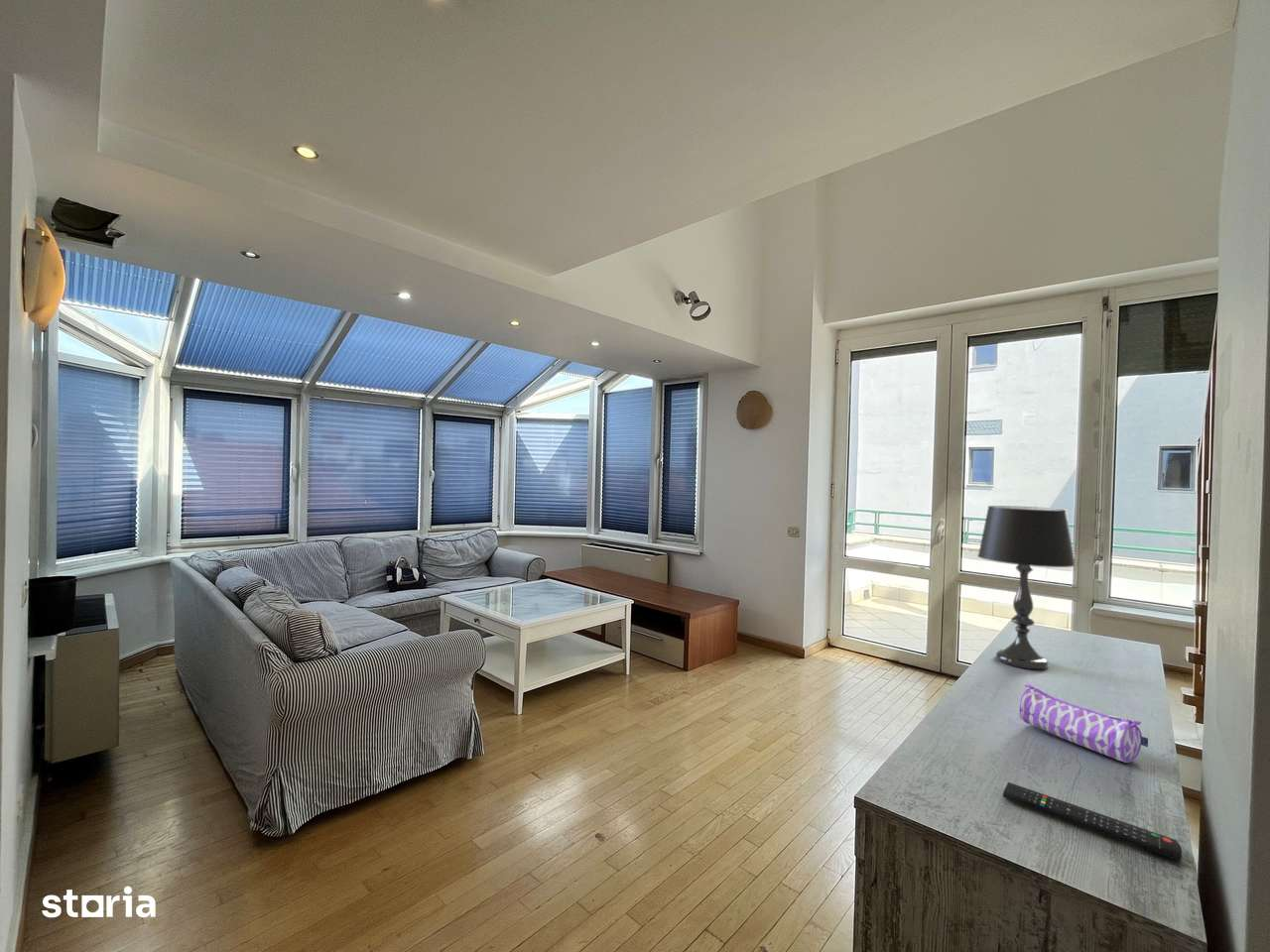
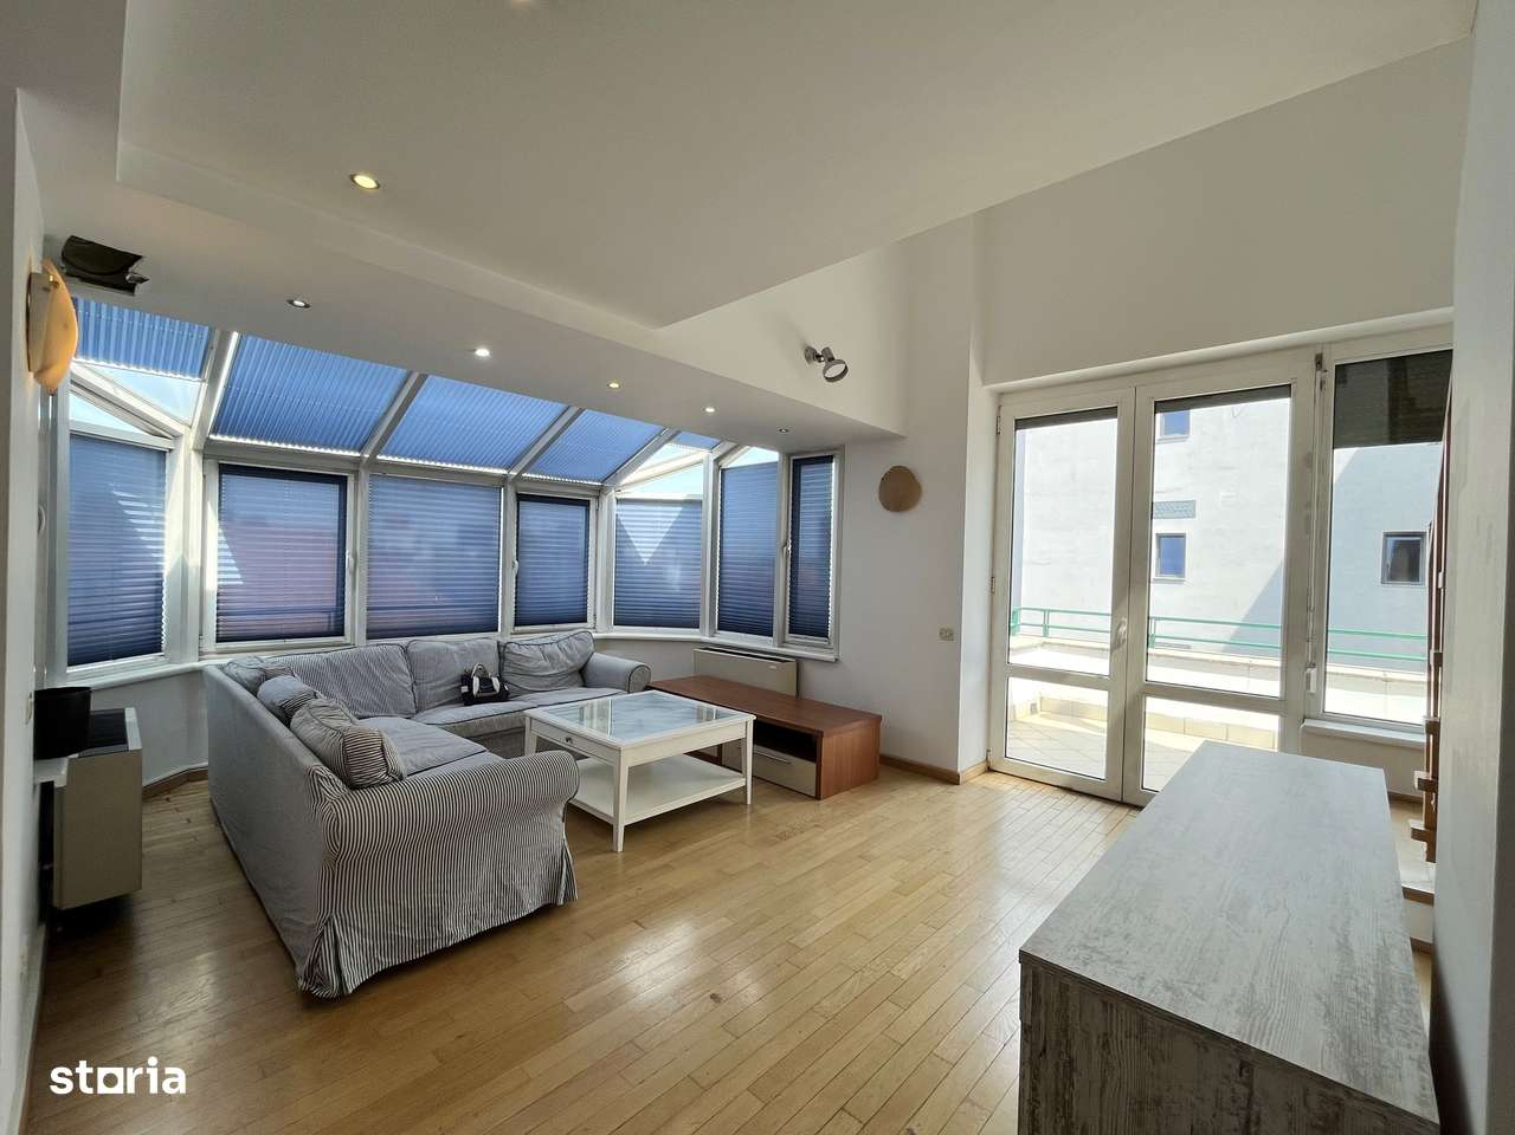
- pencil case [1018,683,1149,764]
- remote control [1002,781,1183,862]
- table lamp [976,505,1077,670]
